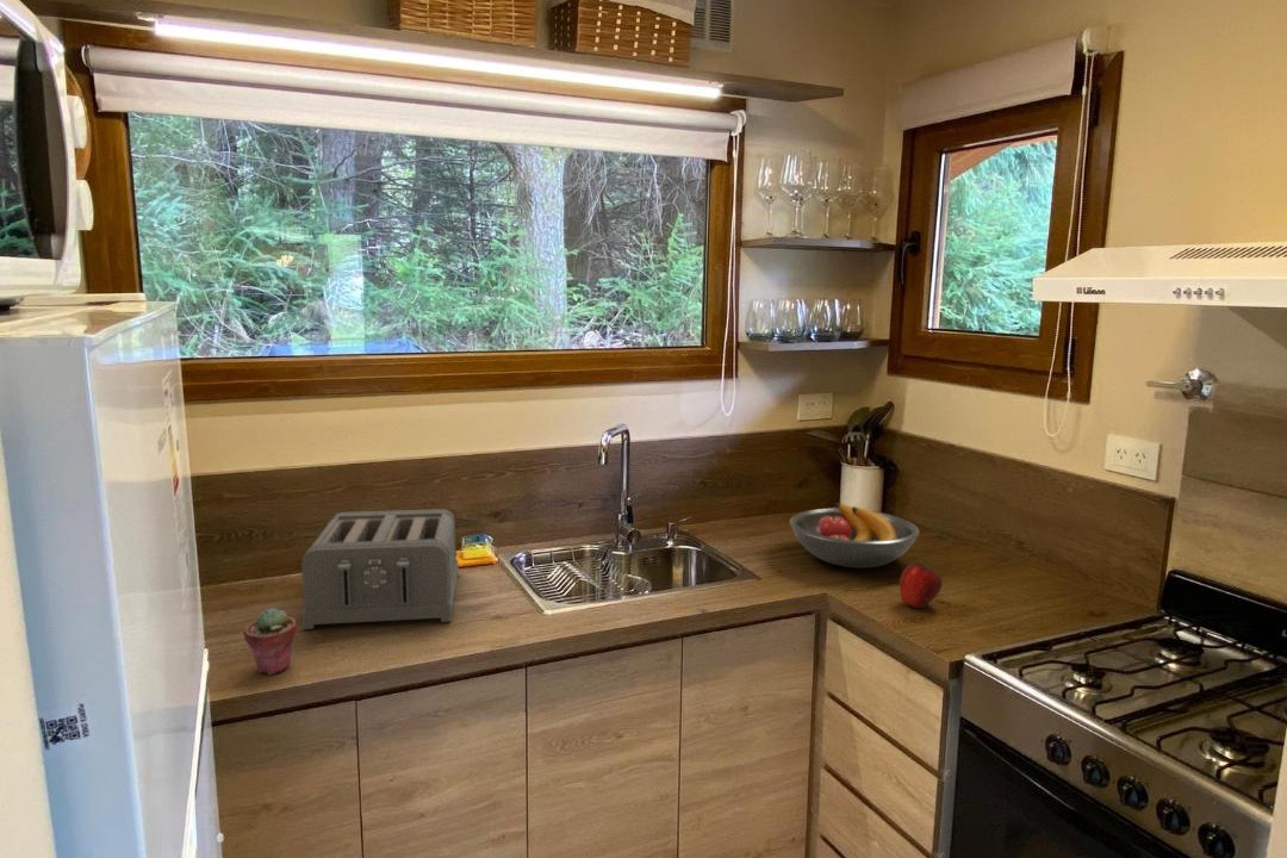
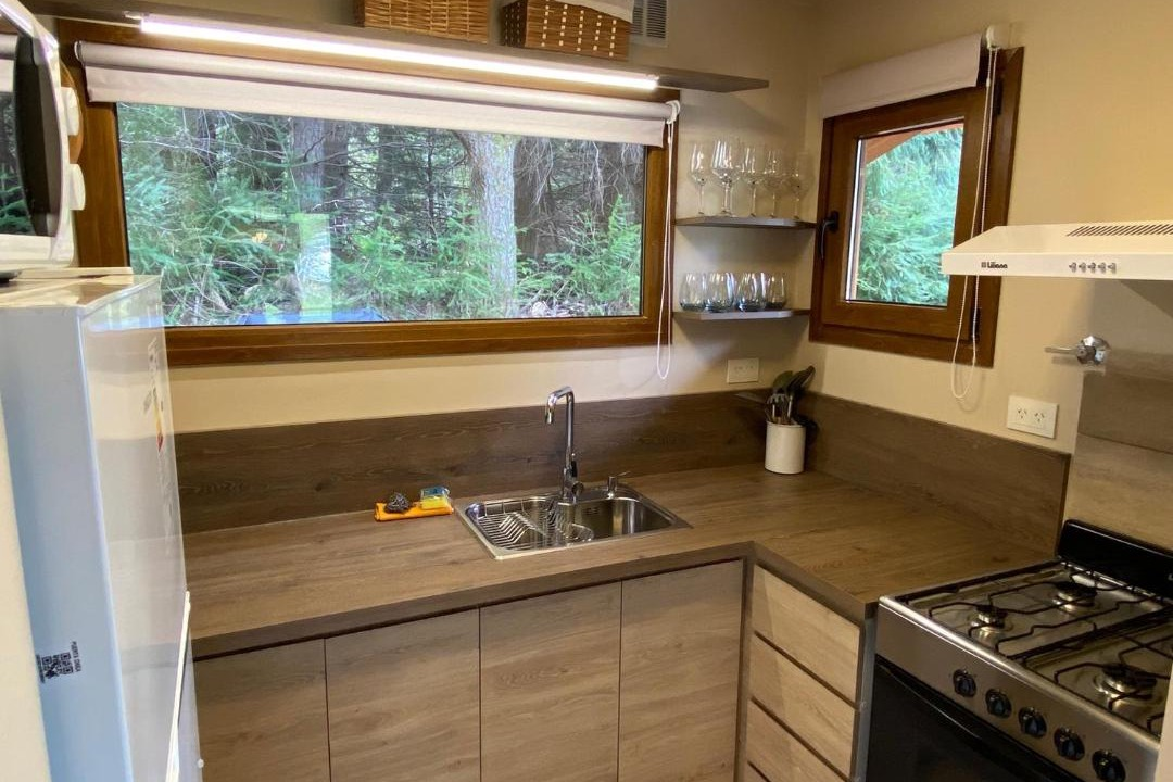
- toaster [300,508,460,630]
- potted succulent [242,607,298,676]
- fruit bowl [789,502,920,570]
- apple [899,561,944,609]
